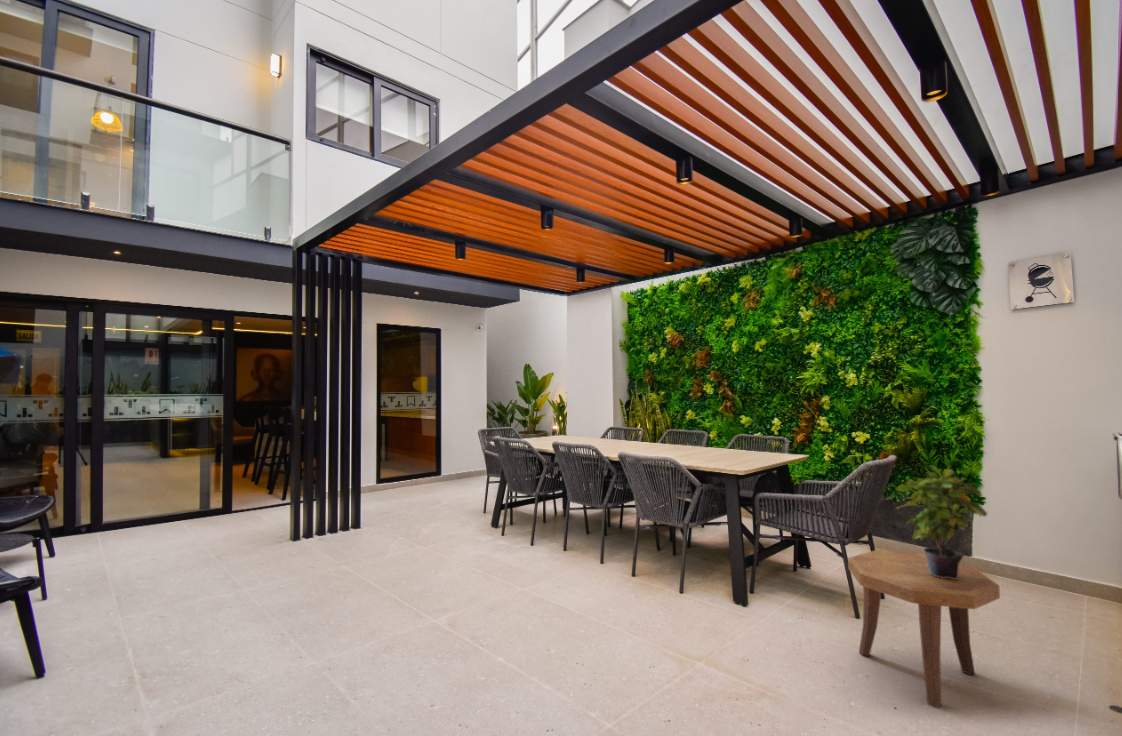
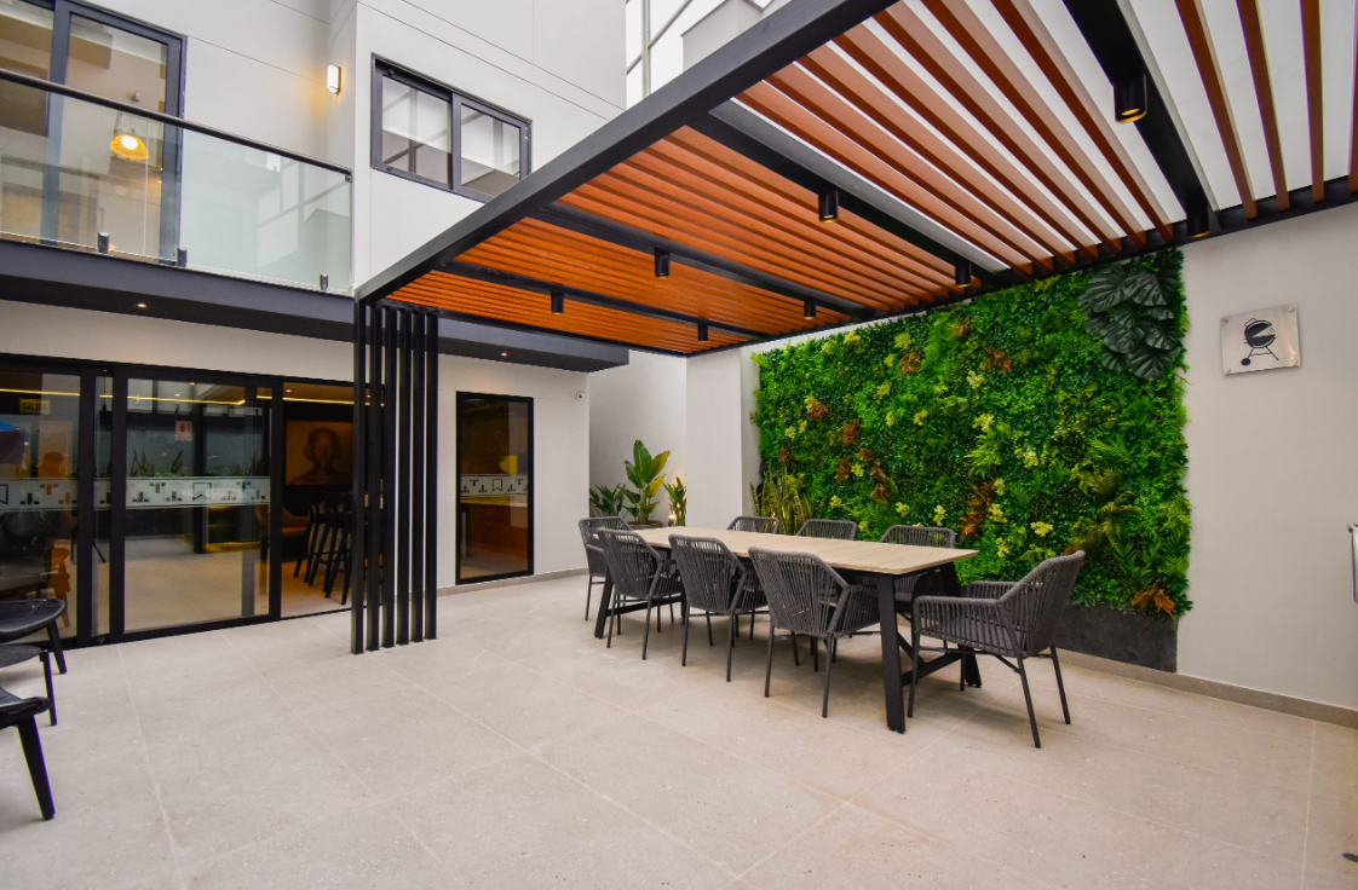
- potted plant [895,465,989,579]
- side table [847,549,1001,709]
